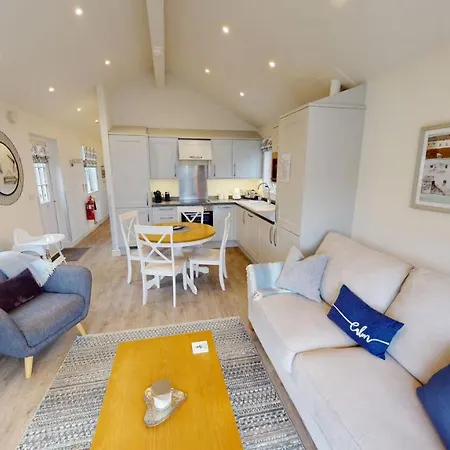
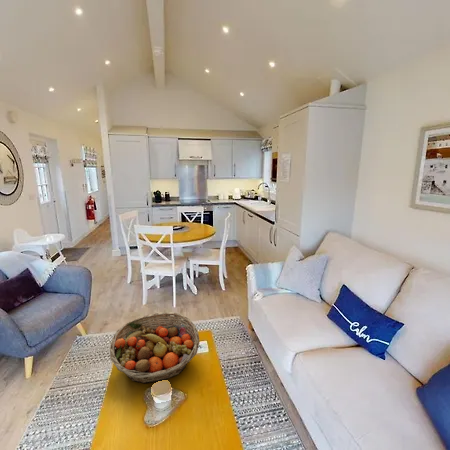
+ fruit basket [109,311,201,384]
